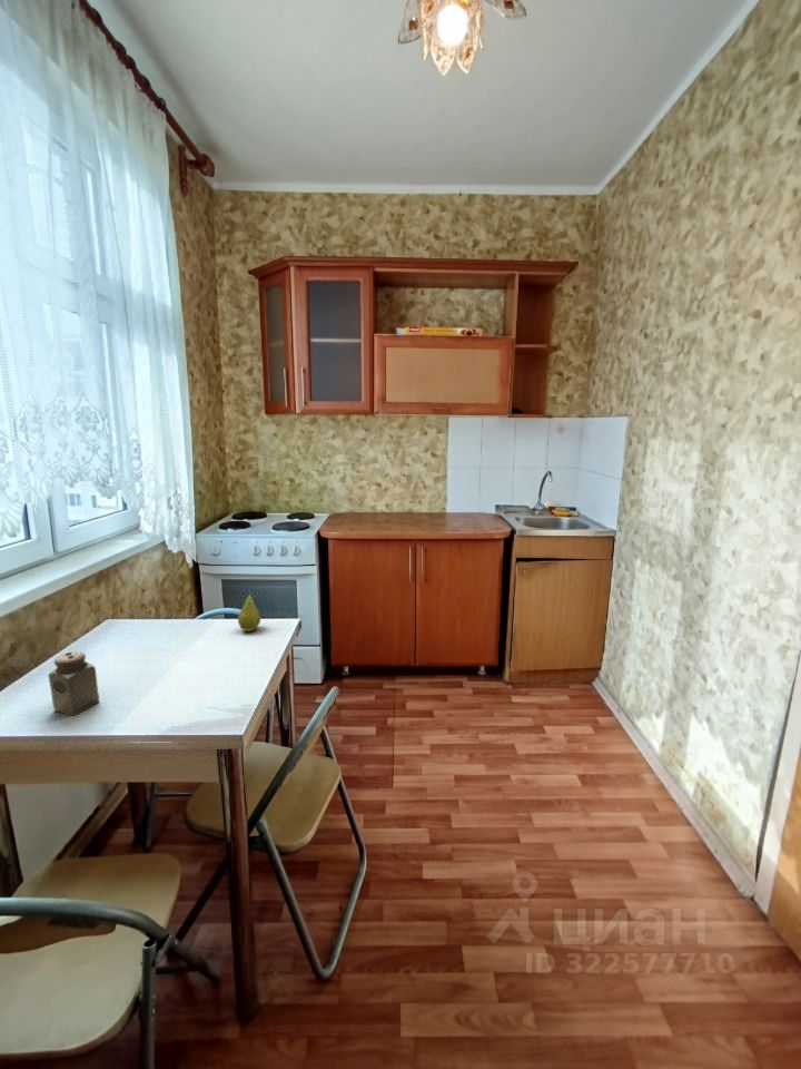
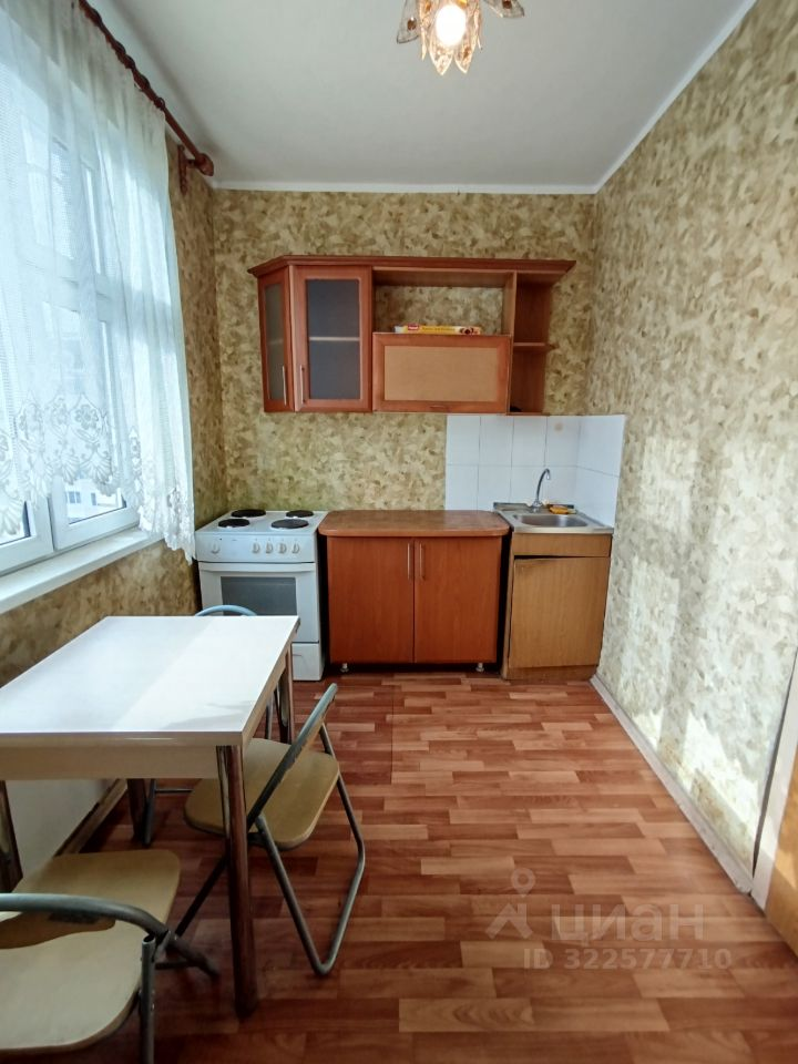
- fruit [237,589,261,632]
- salt shaker [48,650,100,717]
